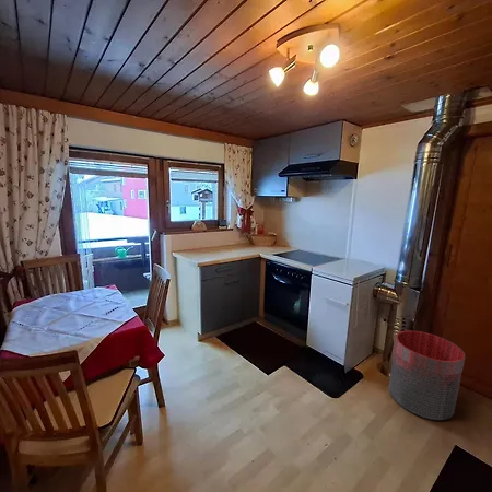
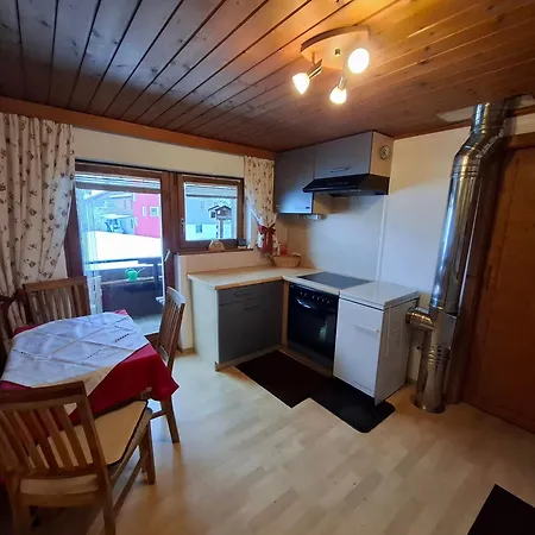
- trash can [387,330,466,421]
